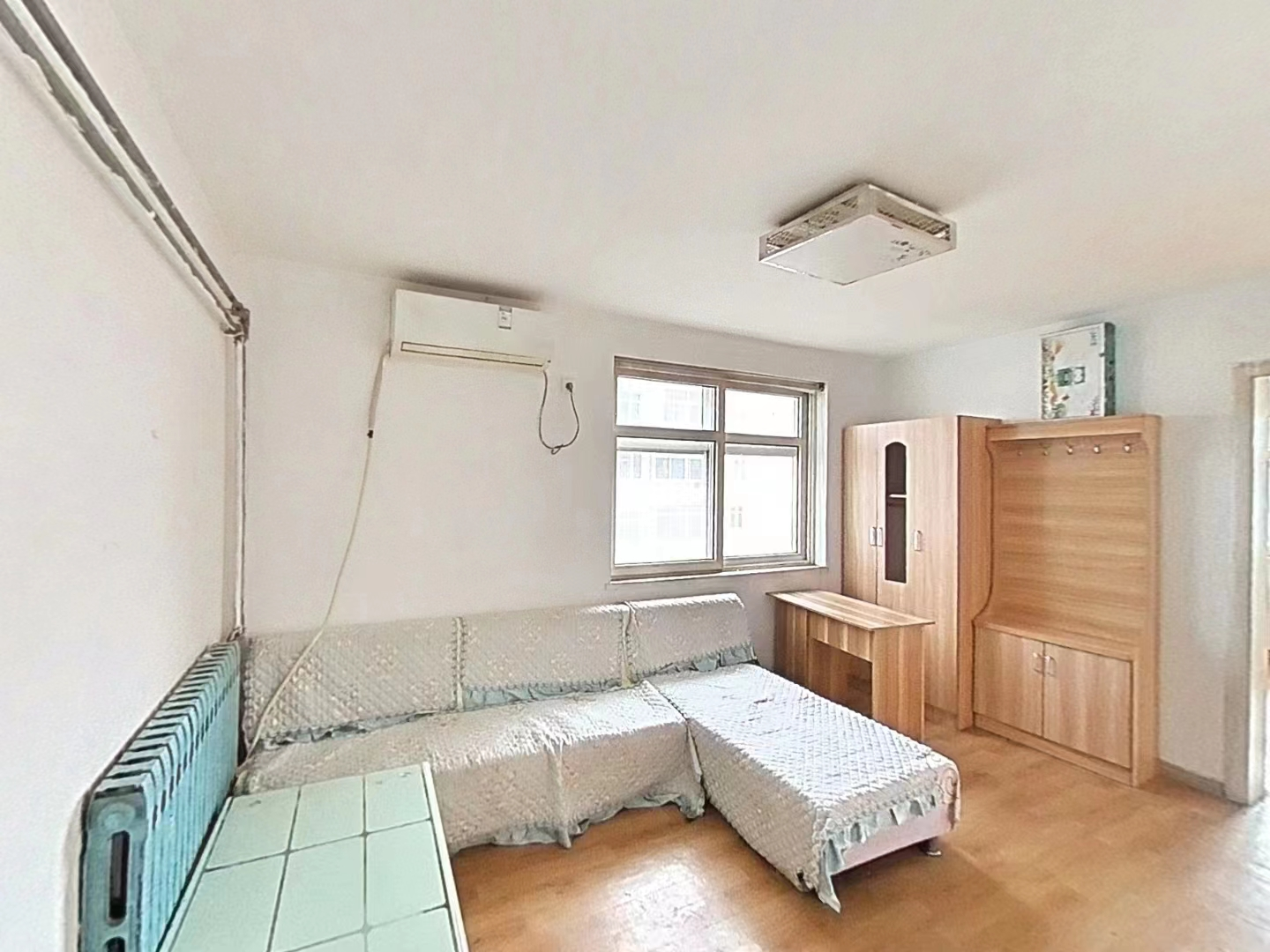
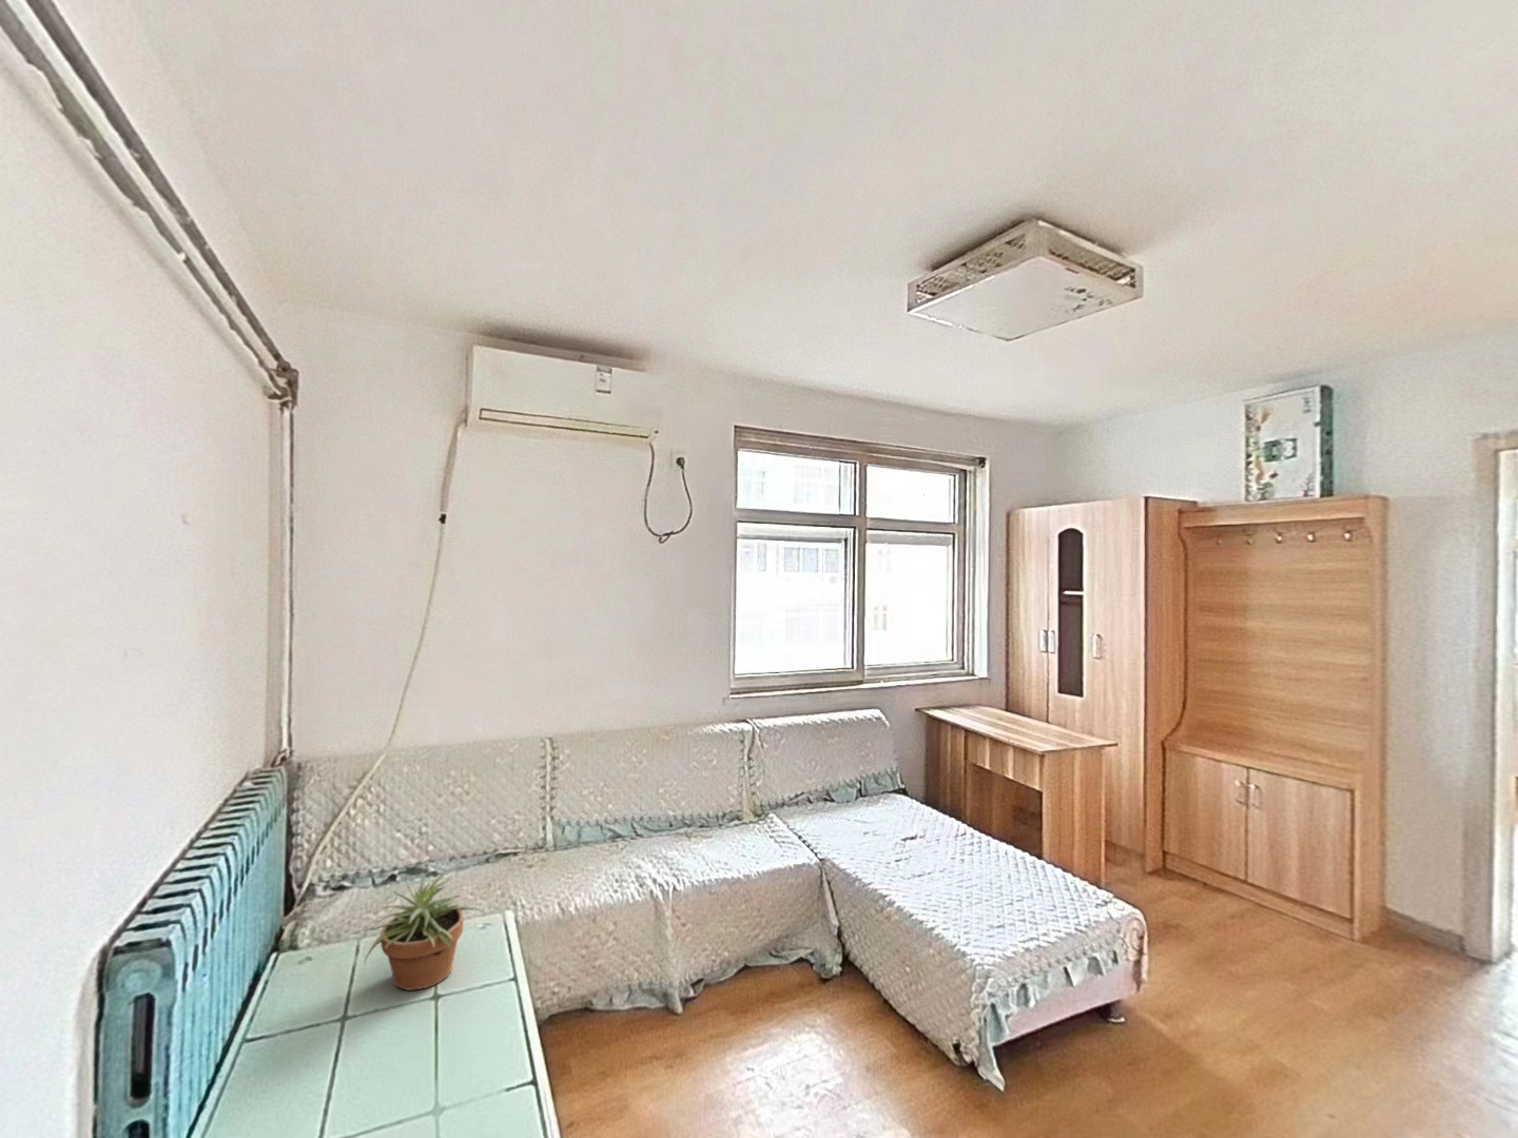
+ potted plant [351,874,483,991]
